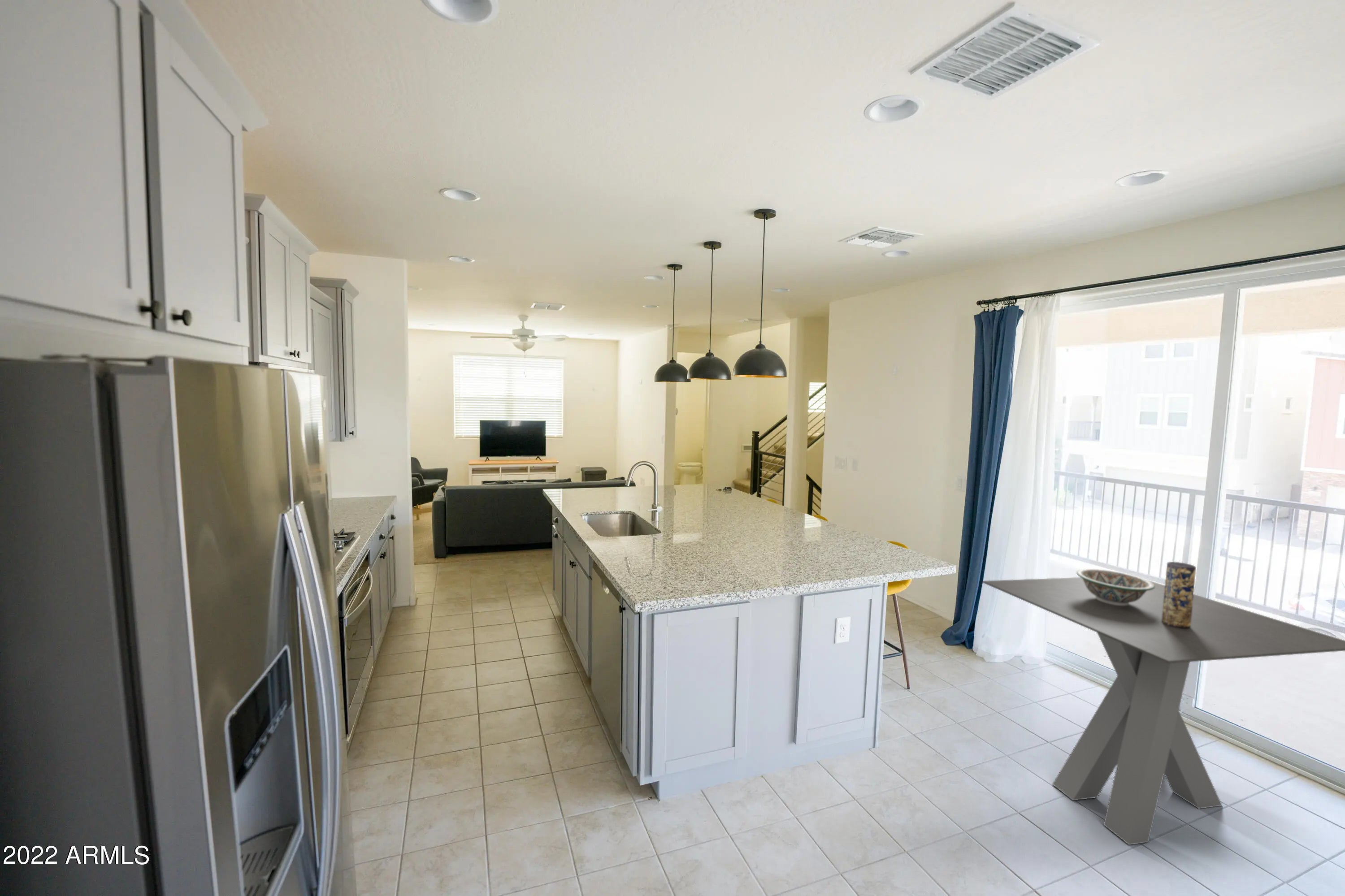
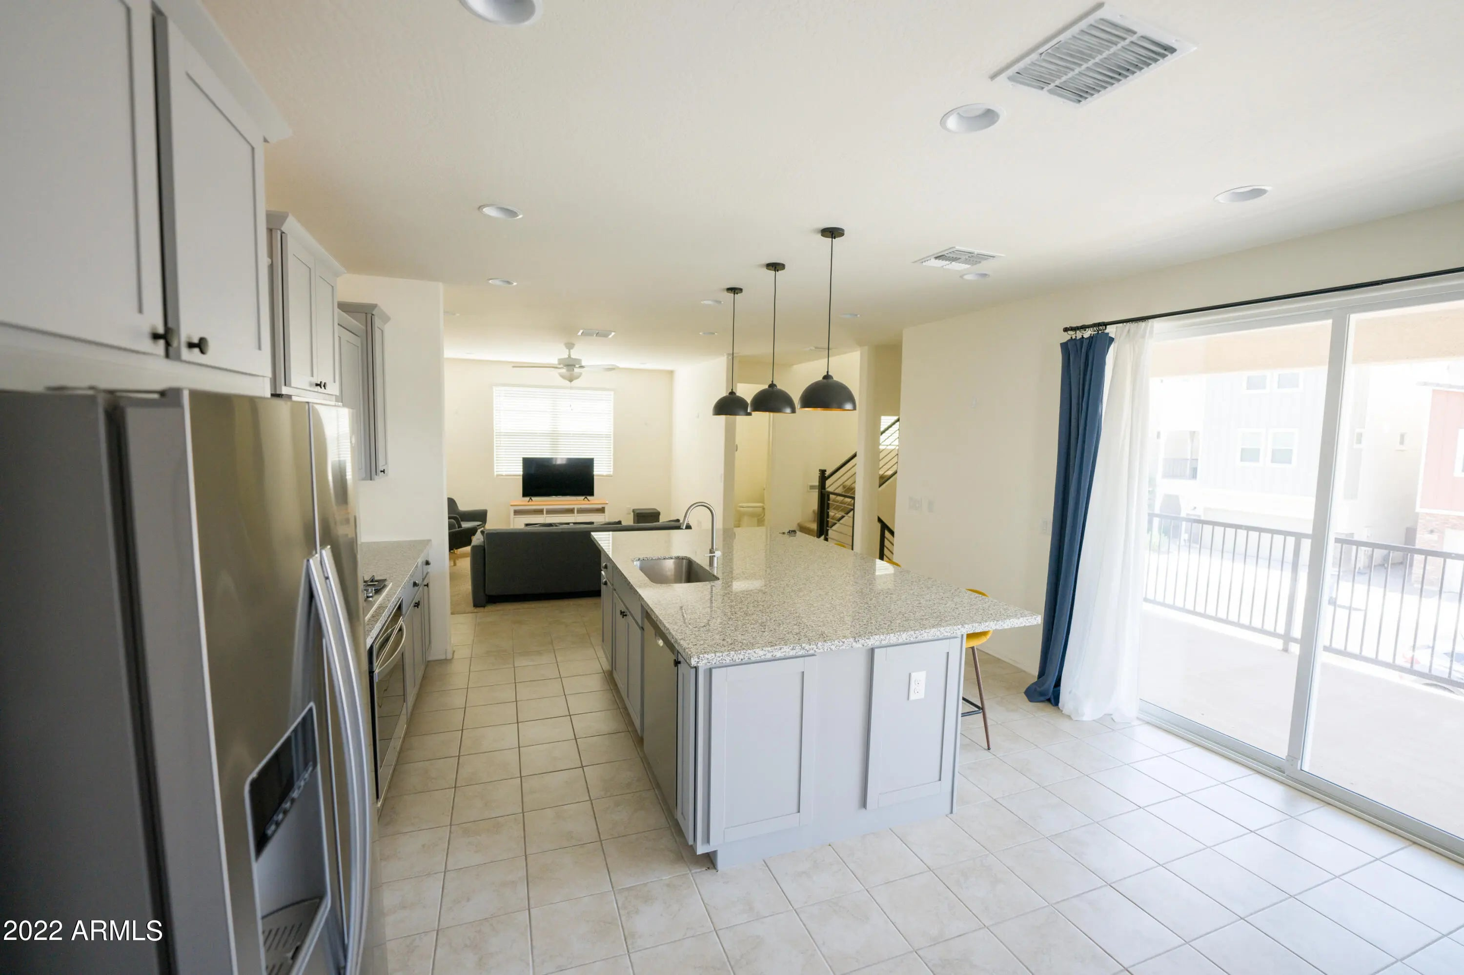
- decorative bowl [1076,568,1155,606]
- dining table [982,577,1345,845]
- vase [1162,561,1197,629]
